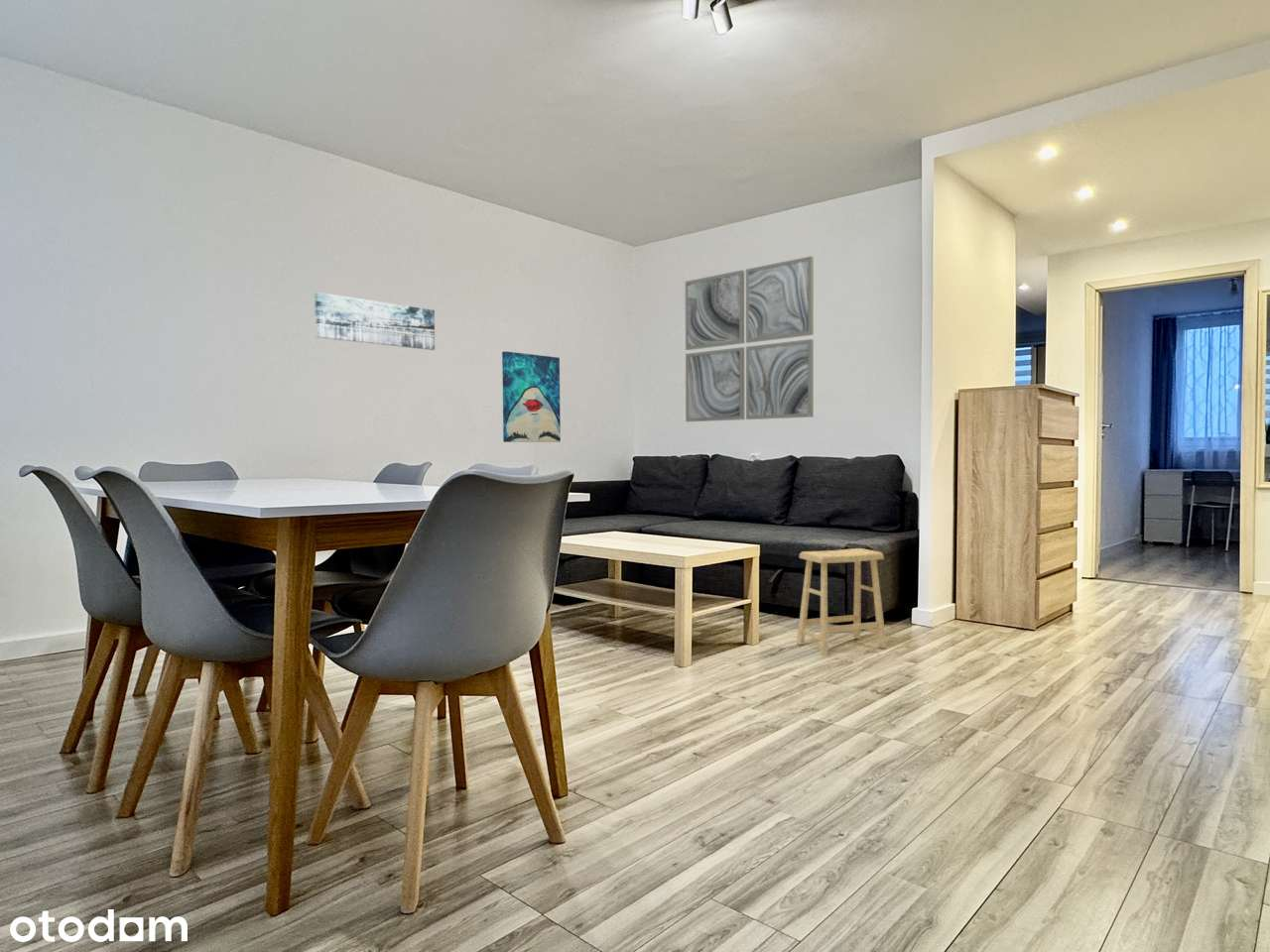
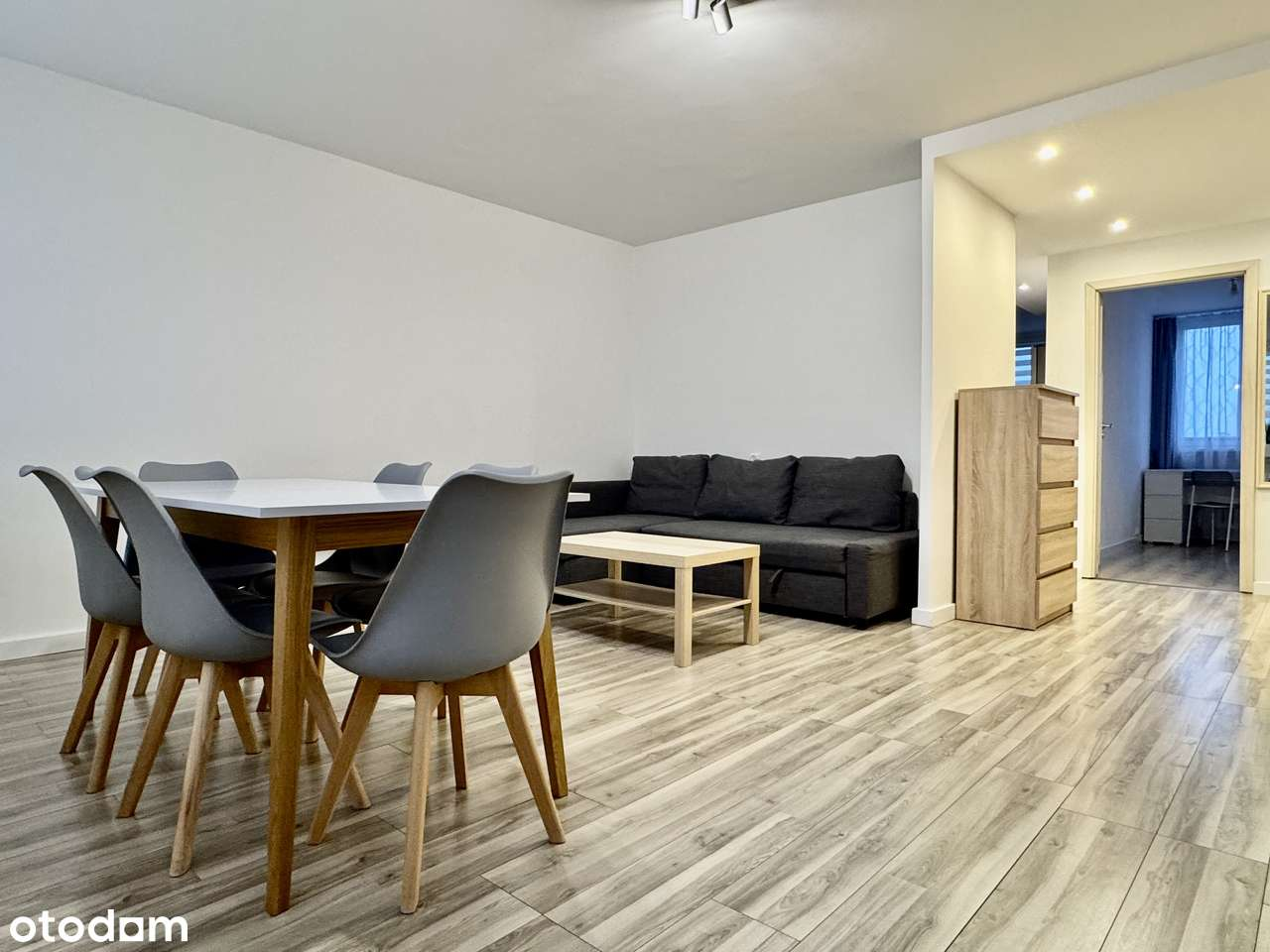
- wall art [685,255,815,422]
- footstool [796,547,888,656]
- wall art [501,350,562,443]
- wall art [314,292,436,351]
